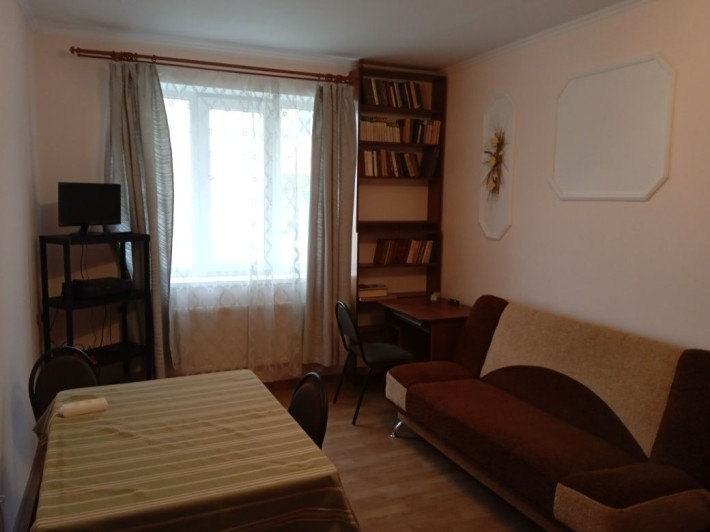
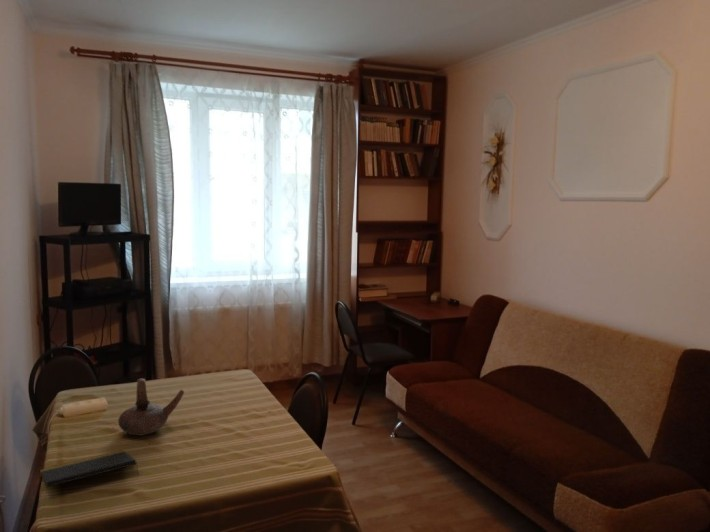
+ notepad [39,449,140,488]
+ teapot [117,378,185,437]
